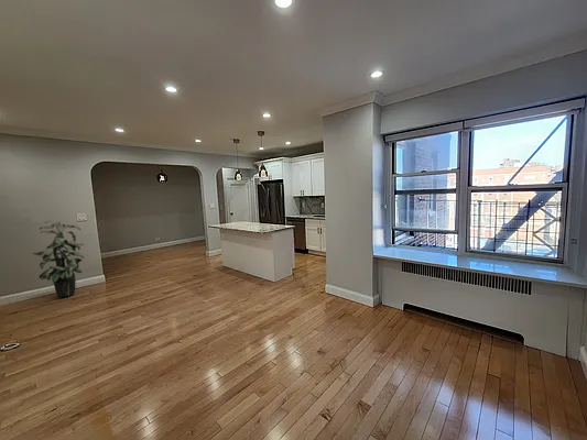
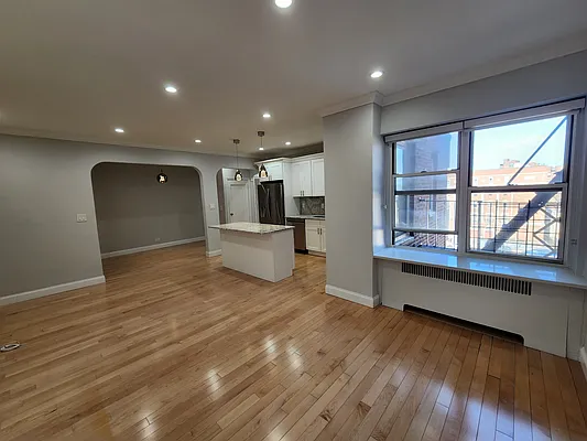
- indoor plant [32,219,86,299]
